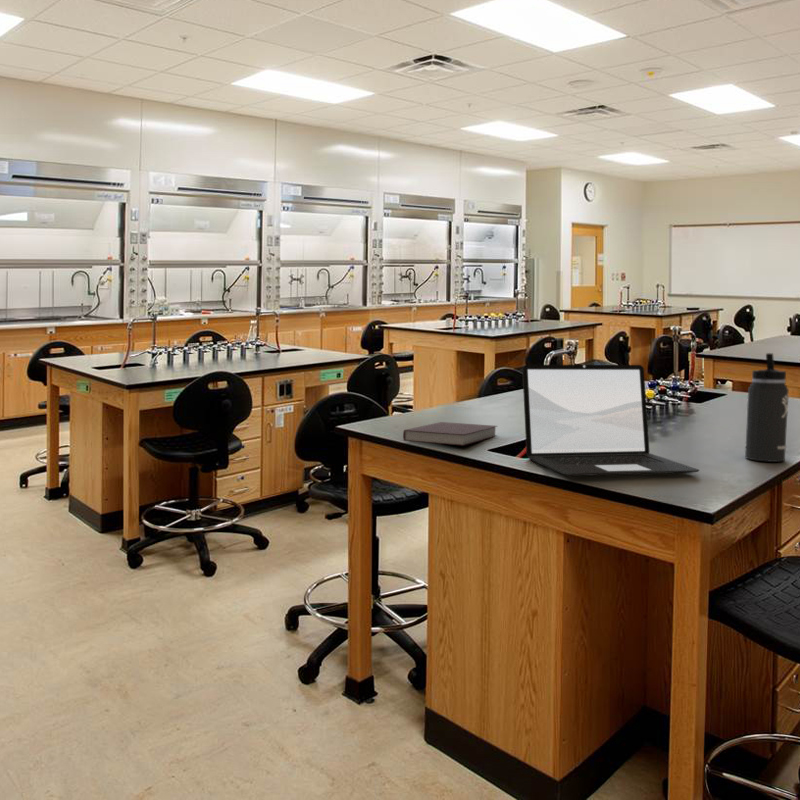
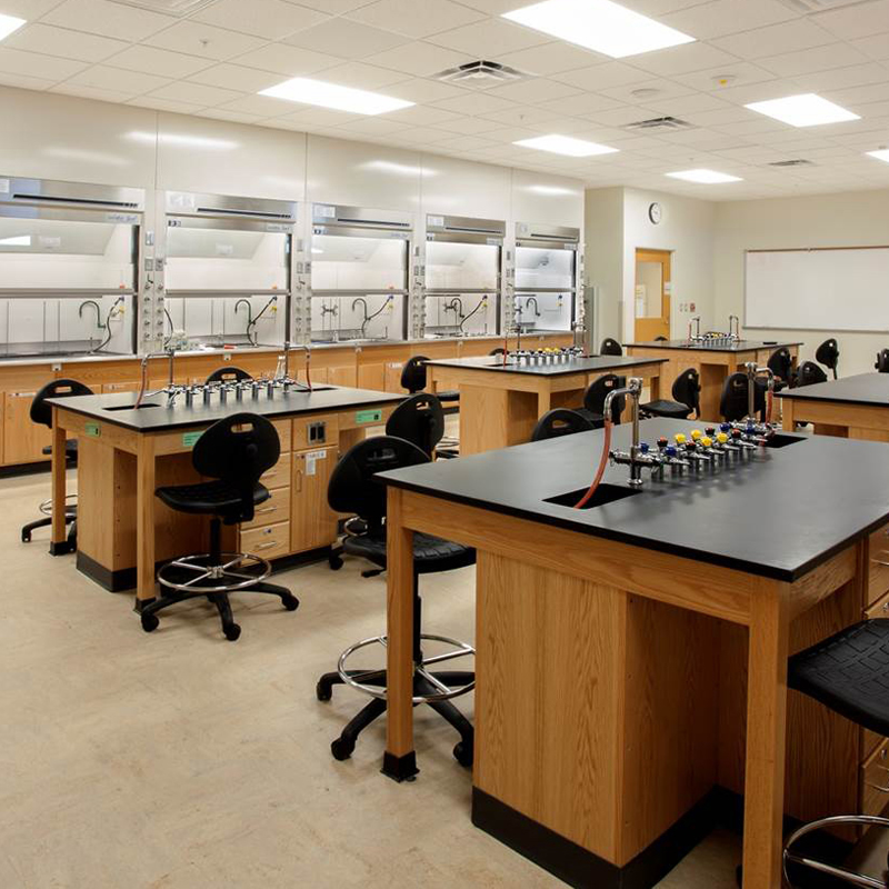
- notebook [402,421,498,447]
- thermos bottle [744,352,790,463]
- laptop [521,364,700,477]
